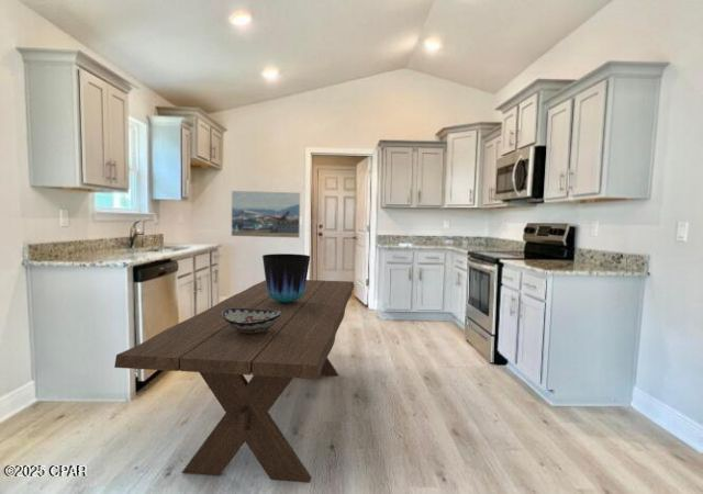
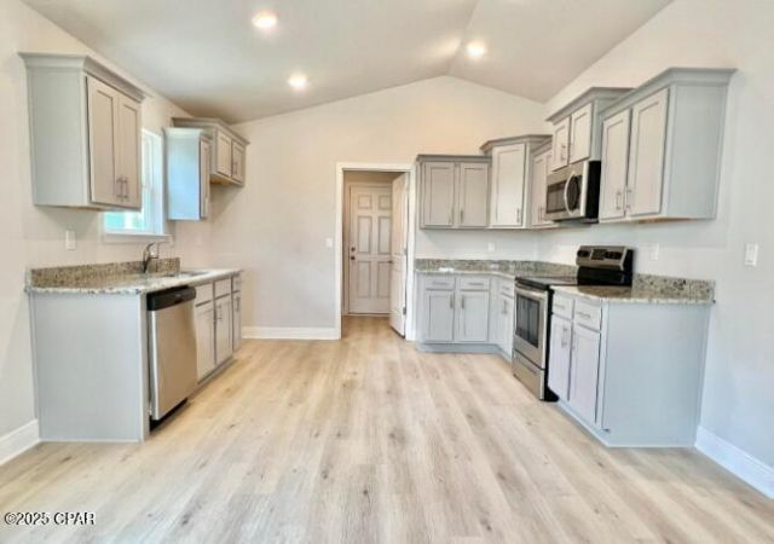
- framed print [231,190,301,239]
- decorative bowl [222,307,281,334]
- vase [261,252,311,303]
- dining table [113,279,355,483]
